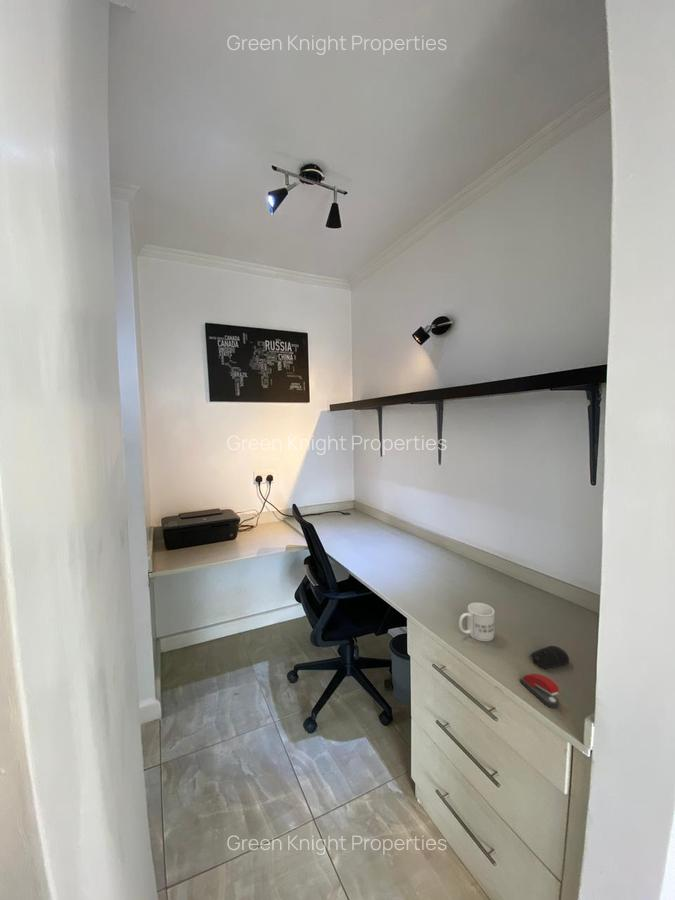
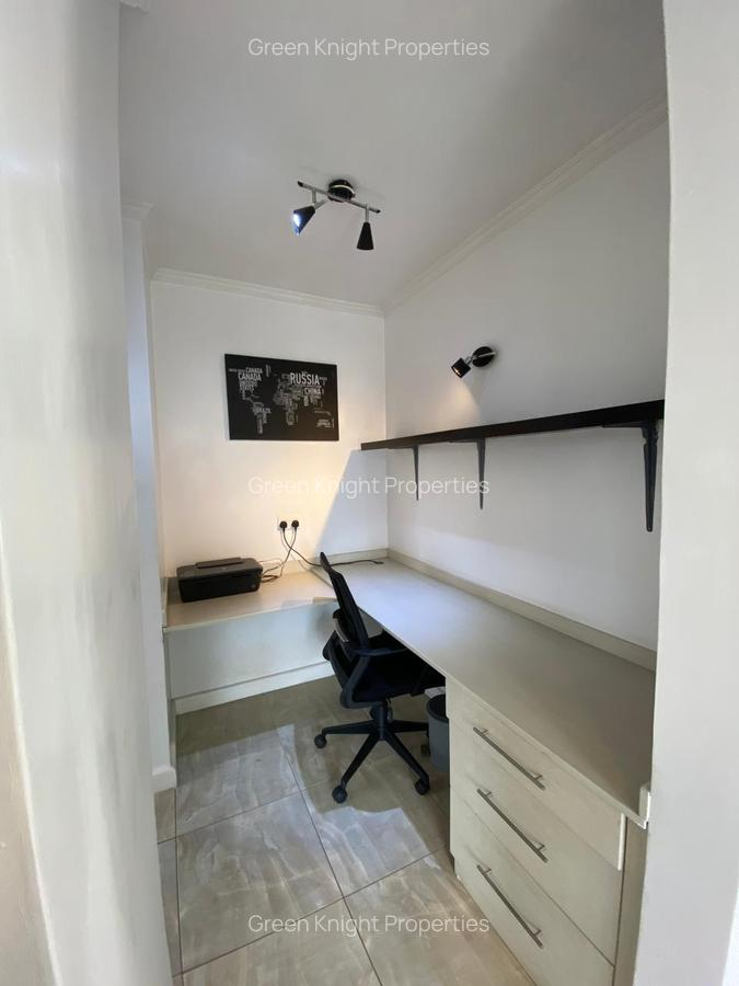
- stapler [519,672,560,709]
- mug [458,602,495,642]
- computer mouse [529,645,570,670]
